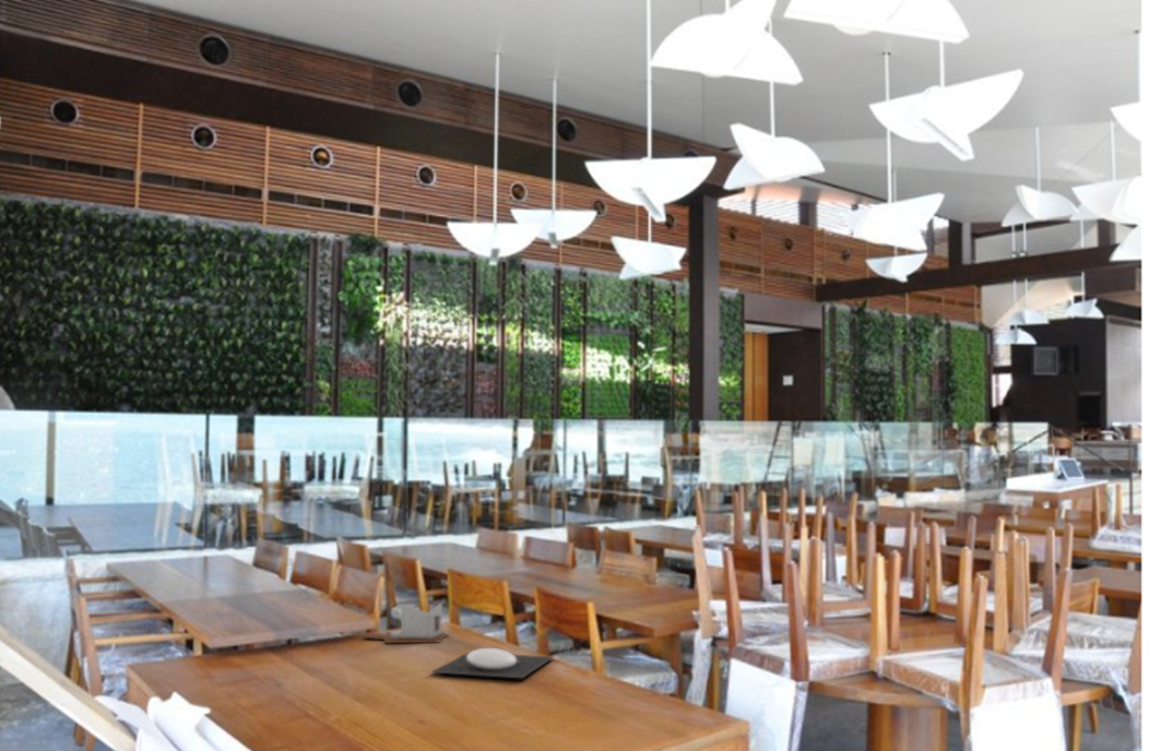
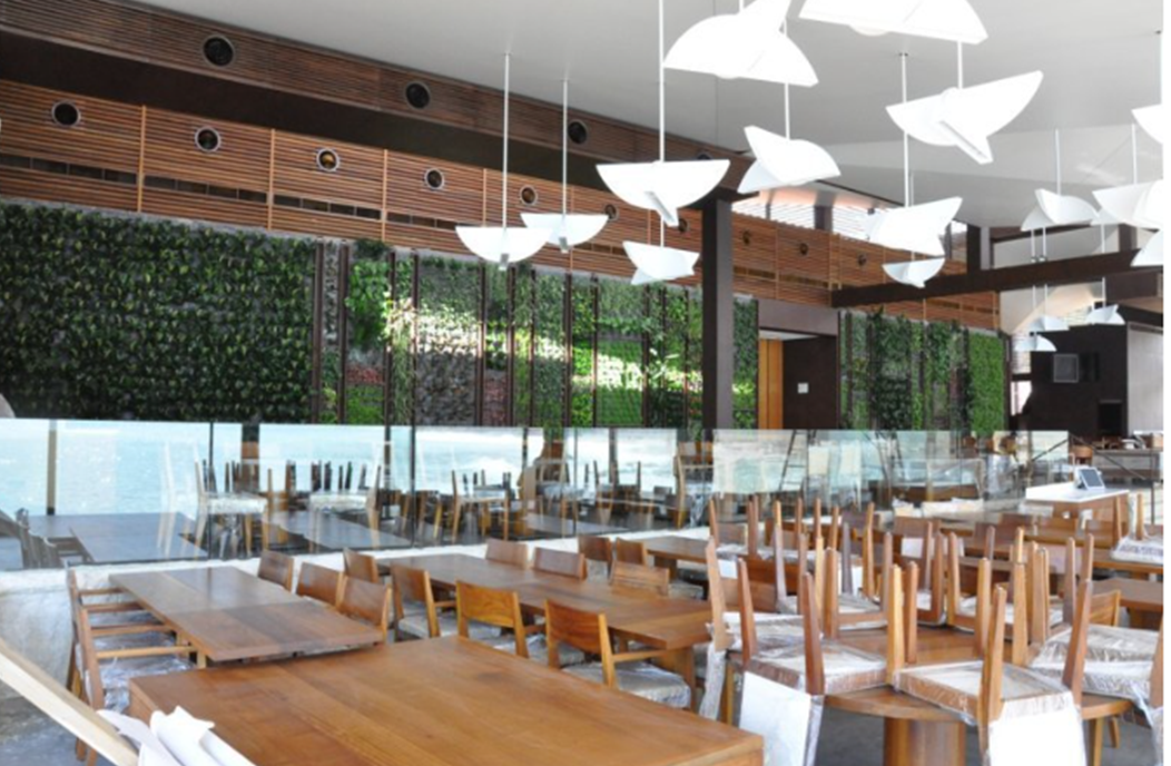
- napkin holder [362,601,449,645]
- plate [429,647,555,679]
